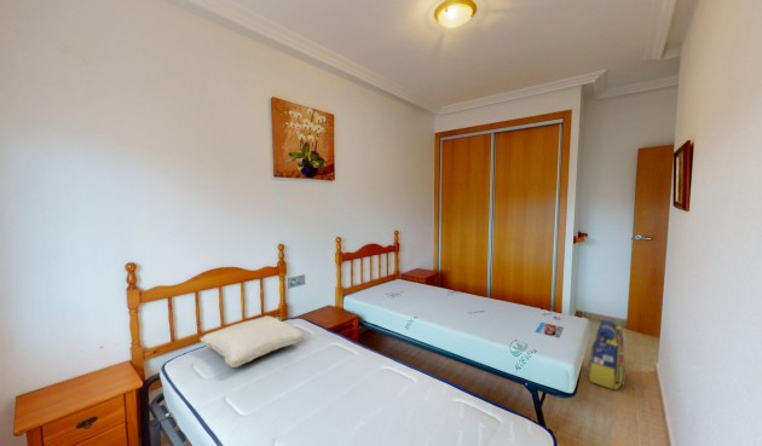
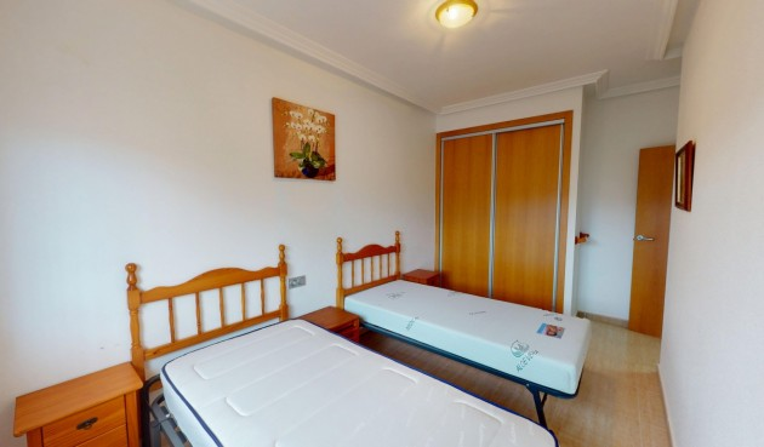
- pillow [200,314,305,369]
- backpack [587,317,627,390]
